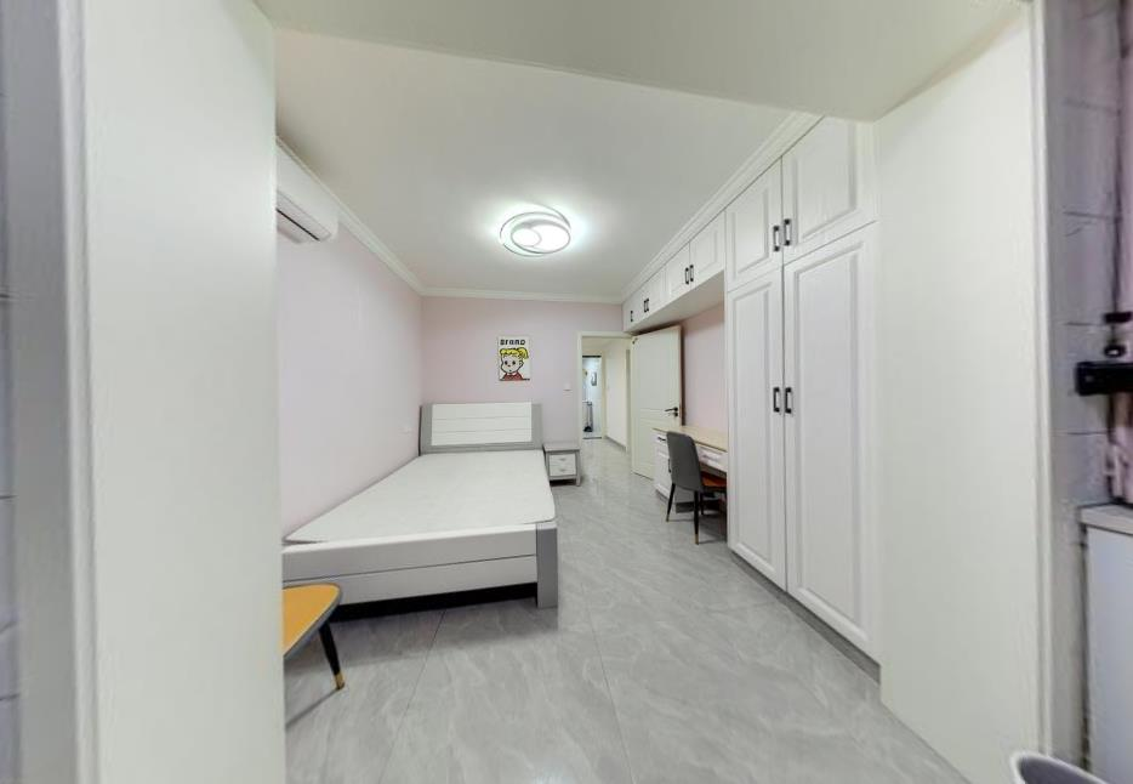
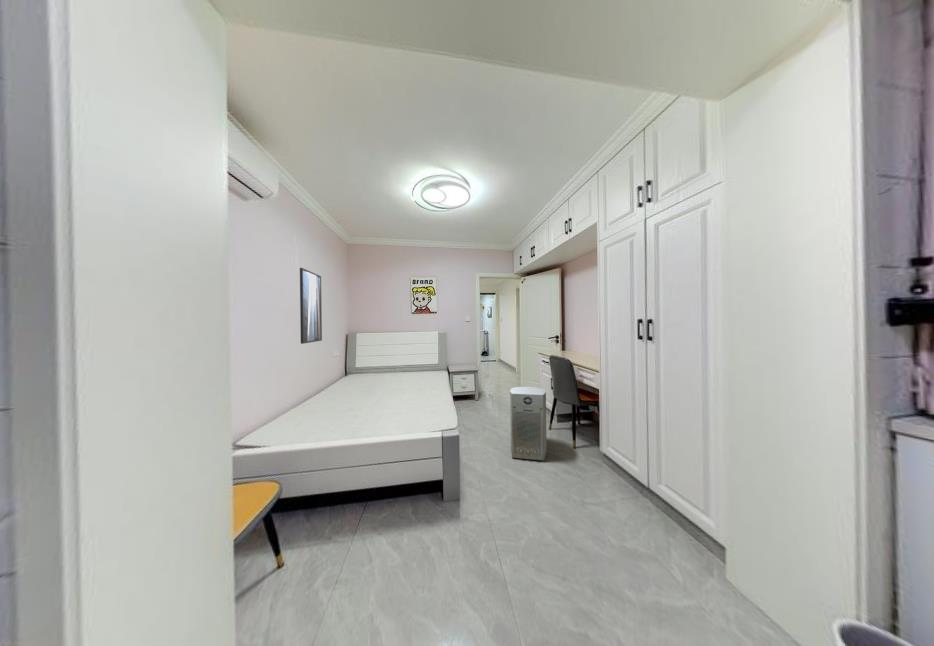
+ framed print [299,267,323,345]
+ fan [509,386,548,461]
